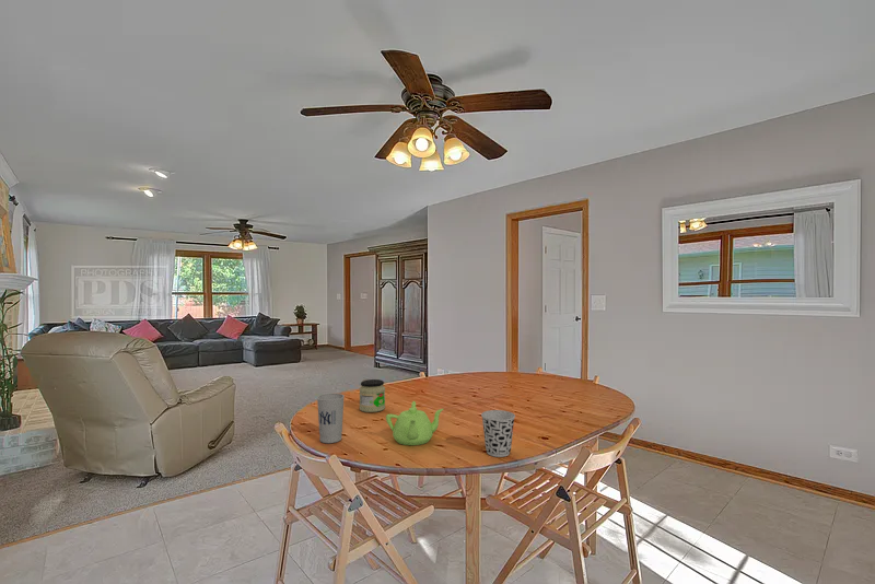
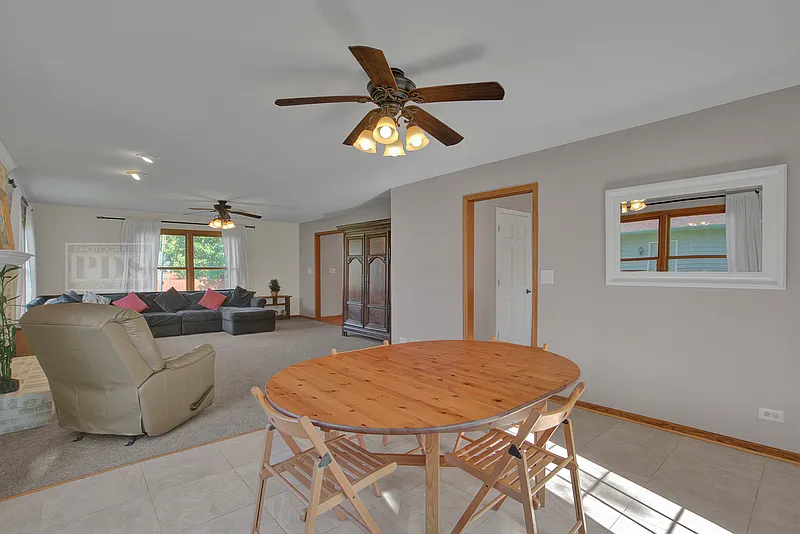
- jar [359,378,386,413]
- teapot [385,400,444,446]
- cup [480,409,516,458]
- cup [316,393,346,444]
